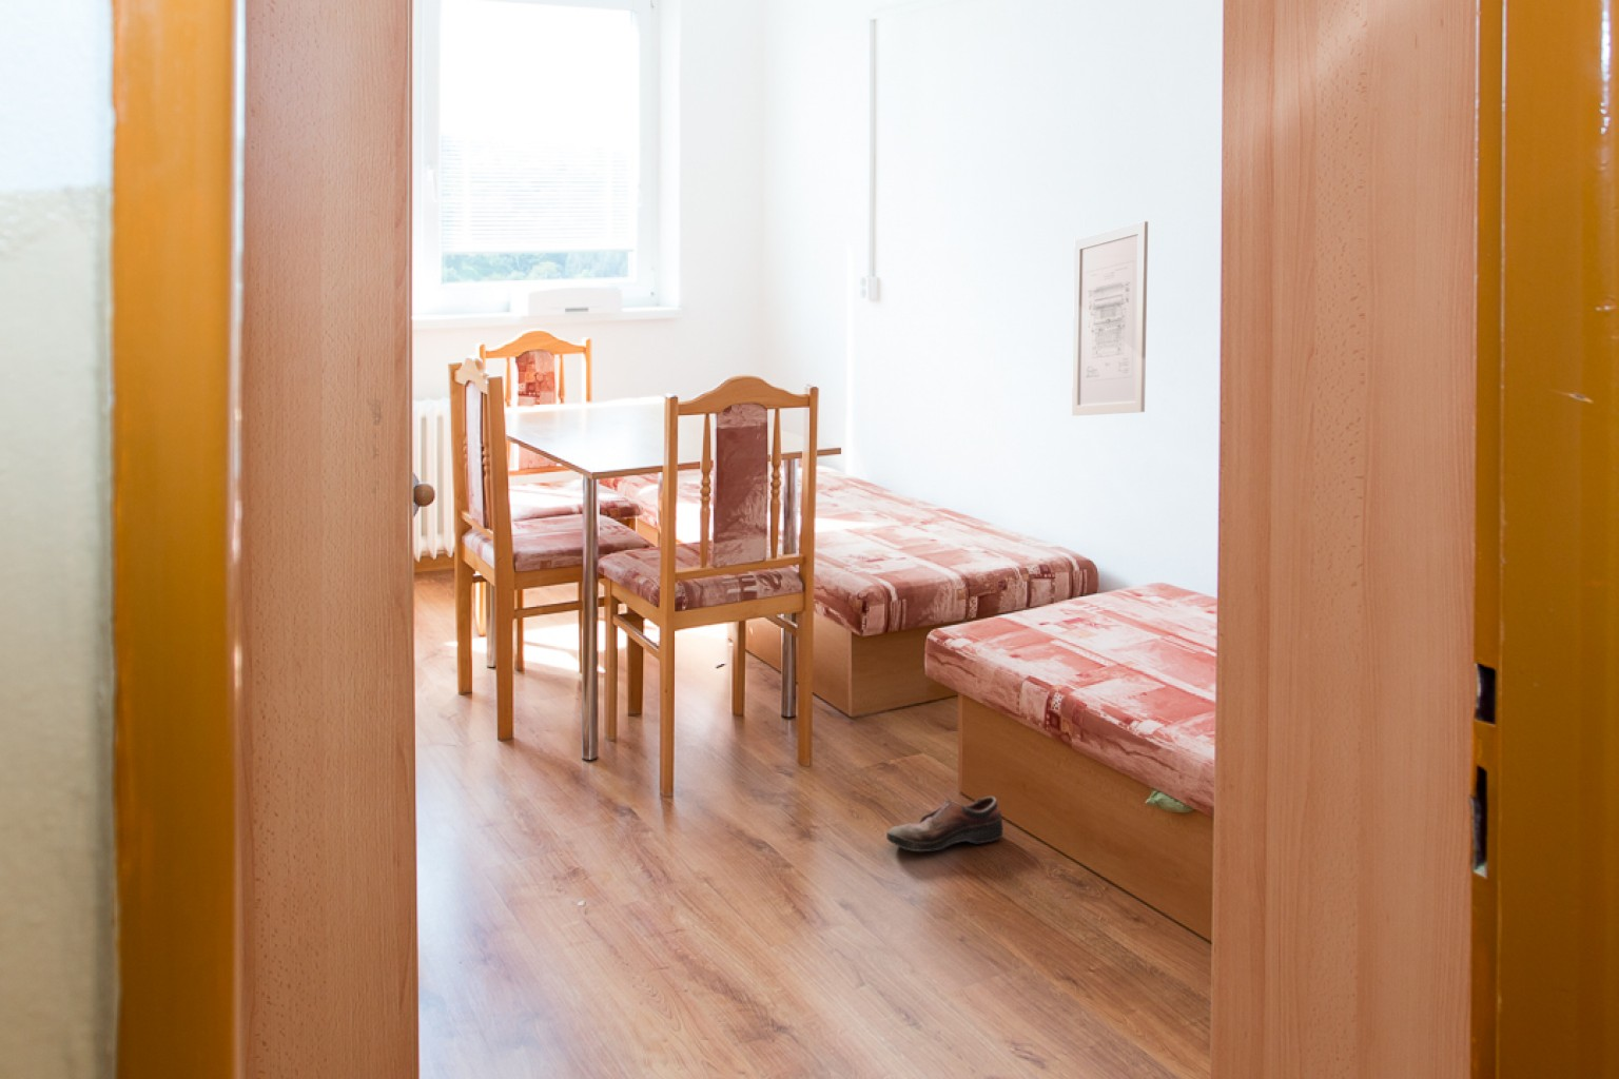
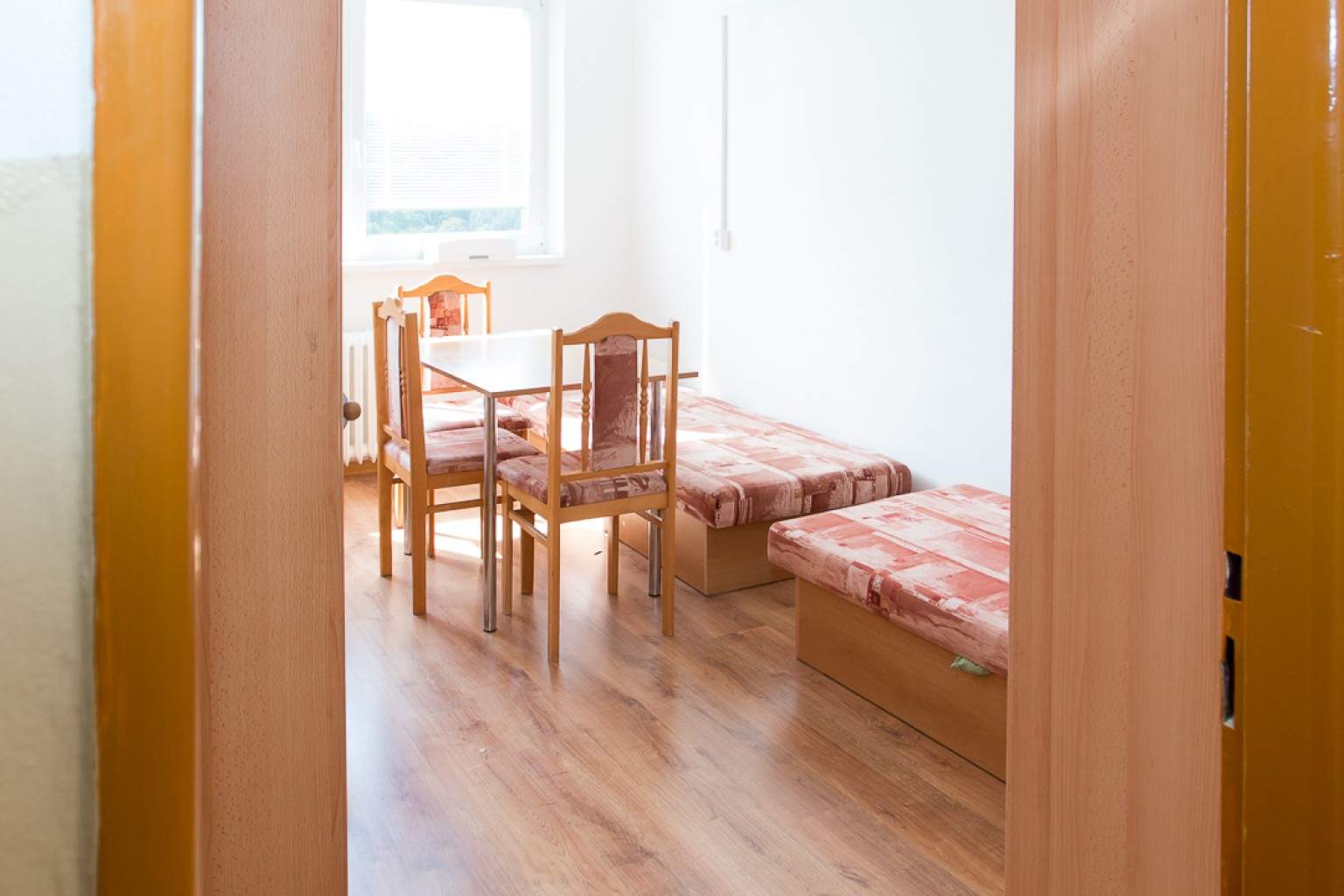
- shoe [885,796,1003,853]
- wall art [1071,220,1149,417]
